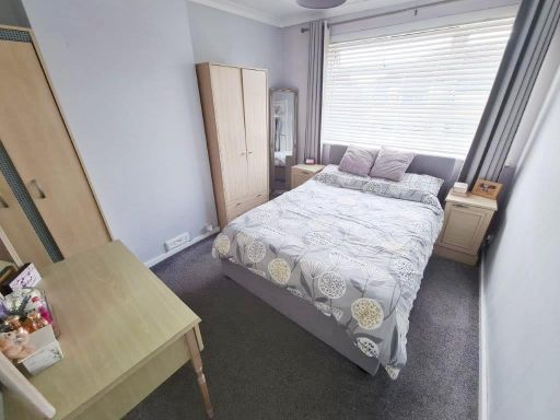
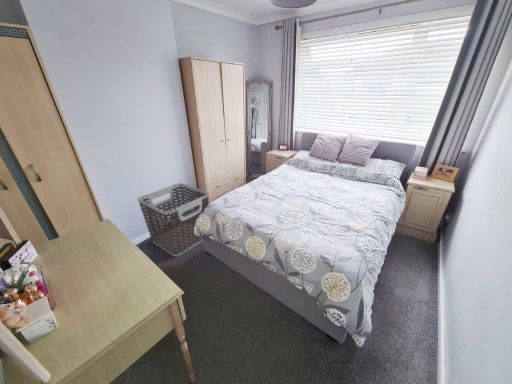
+ clothes hamper [137,182,210,257]
